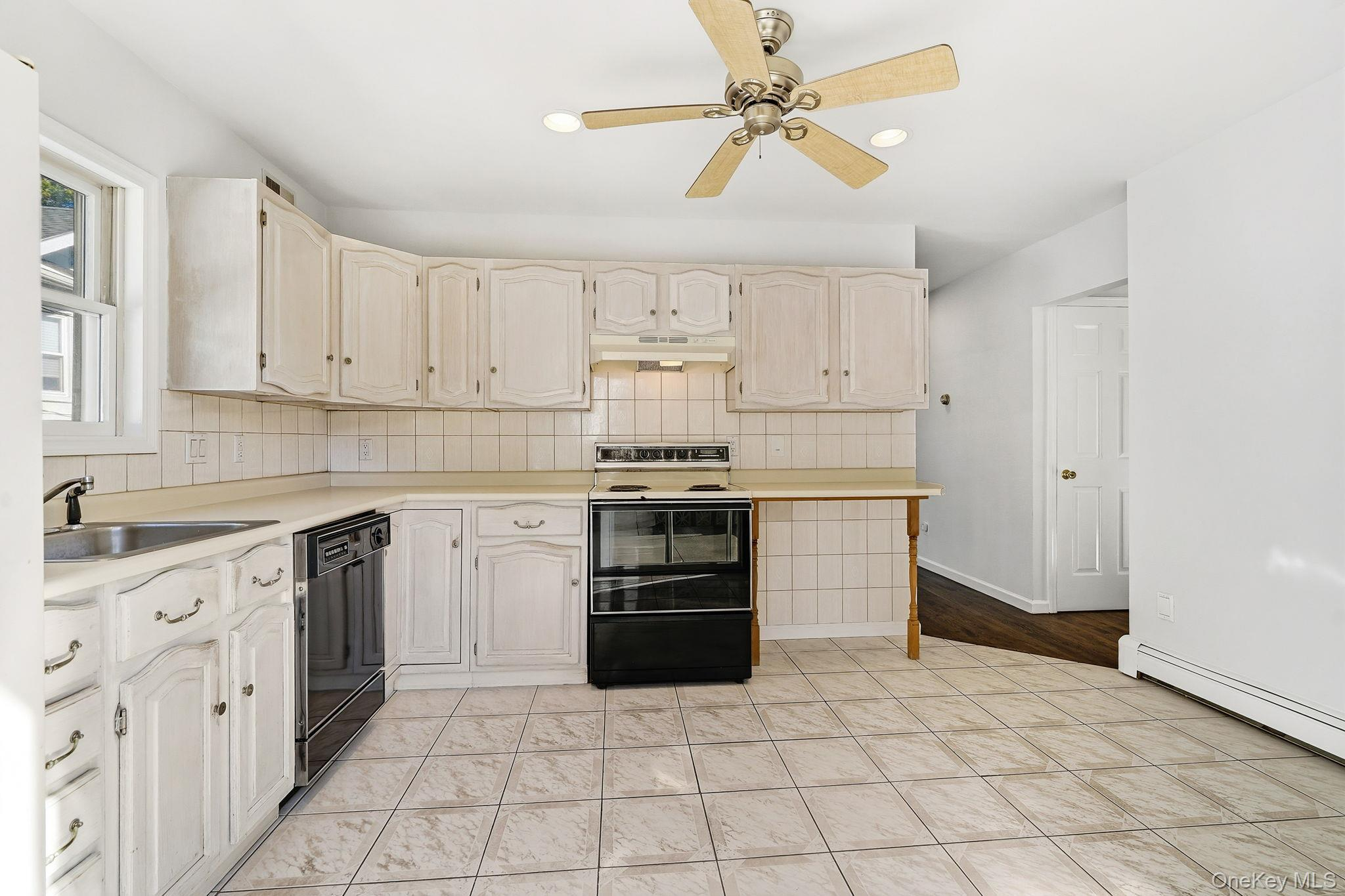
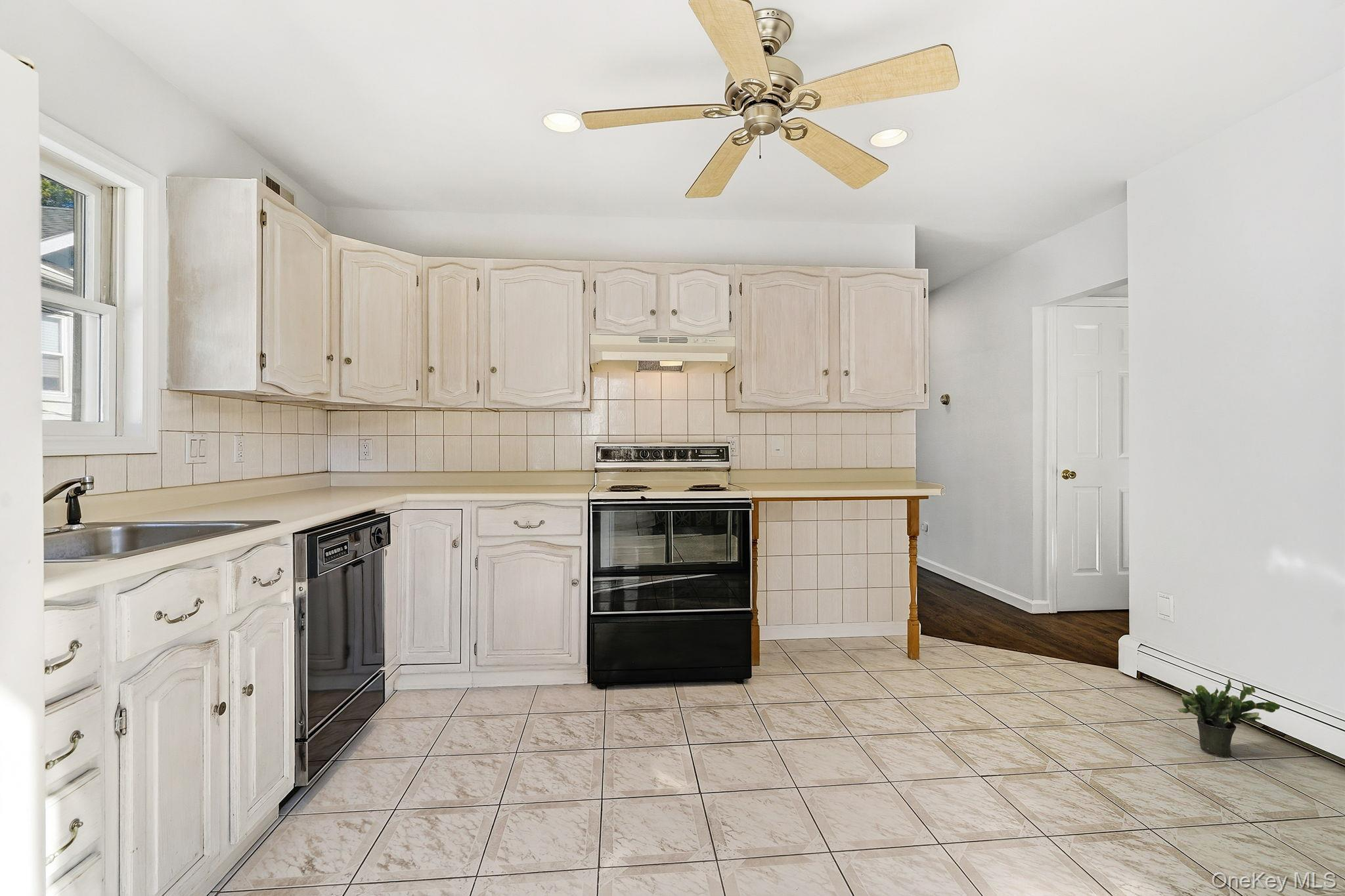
+ potted plant [1177,677,1281,757]
